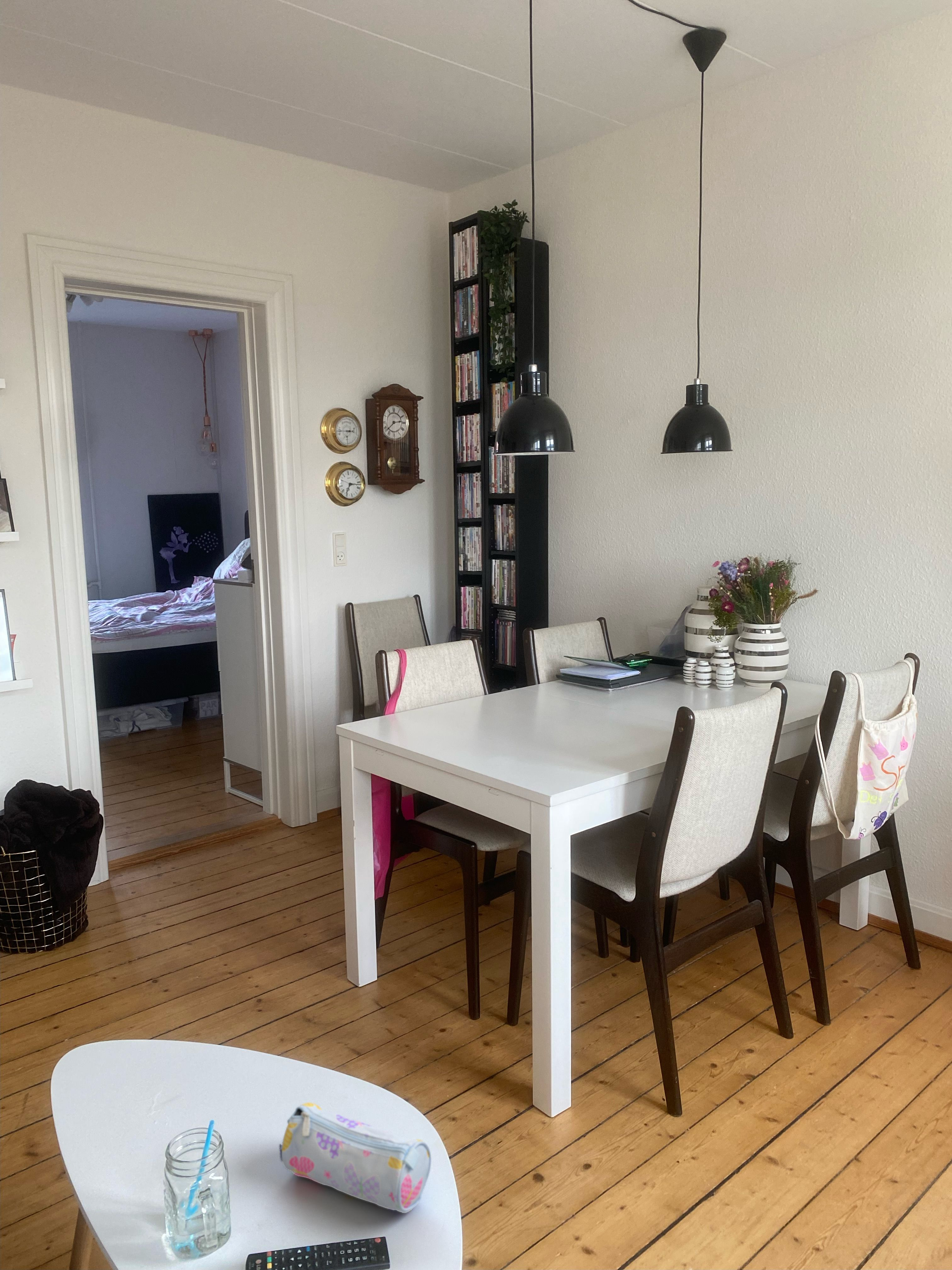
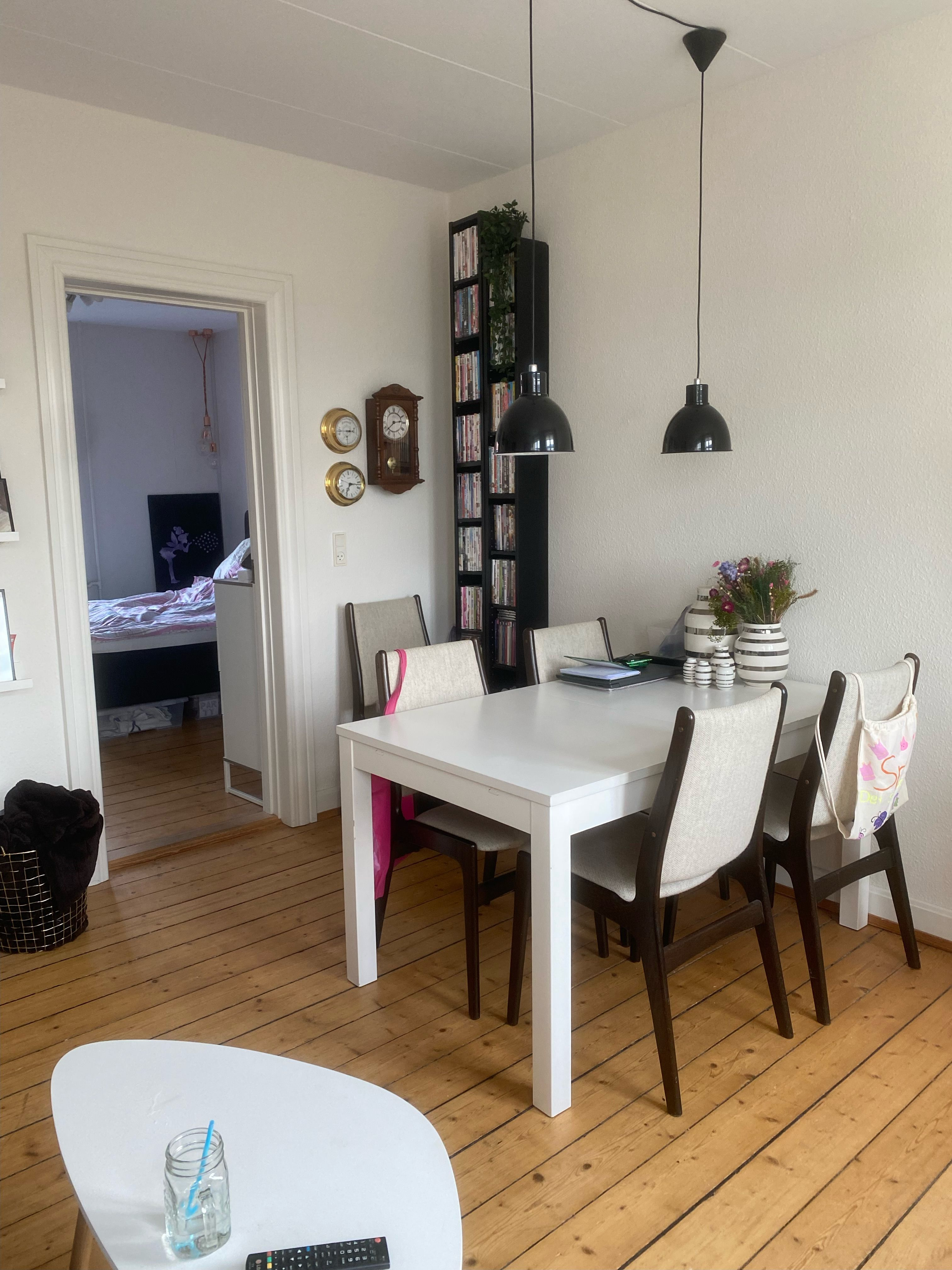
- pencil case [279,1102,432,1213]
